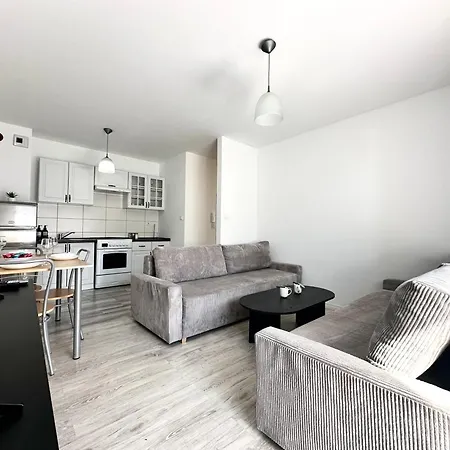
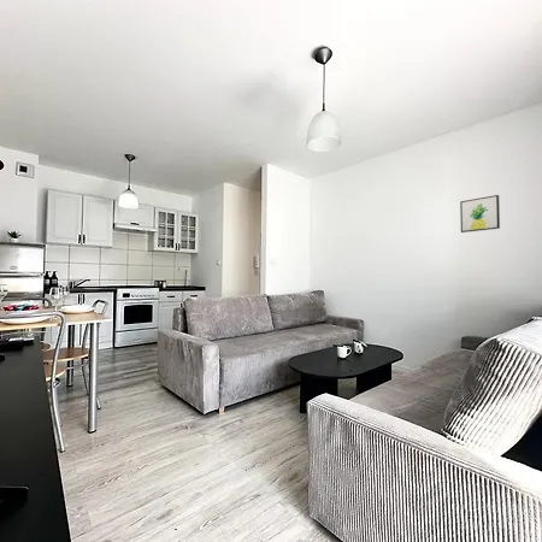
+ wall art [459,194,501,234]
